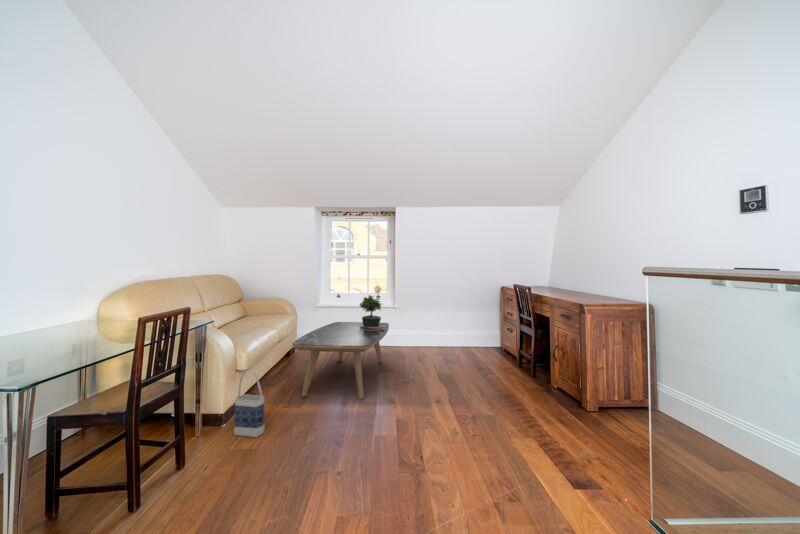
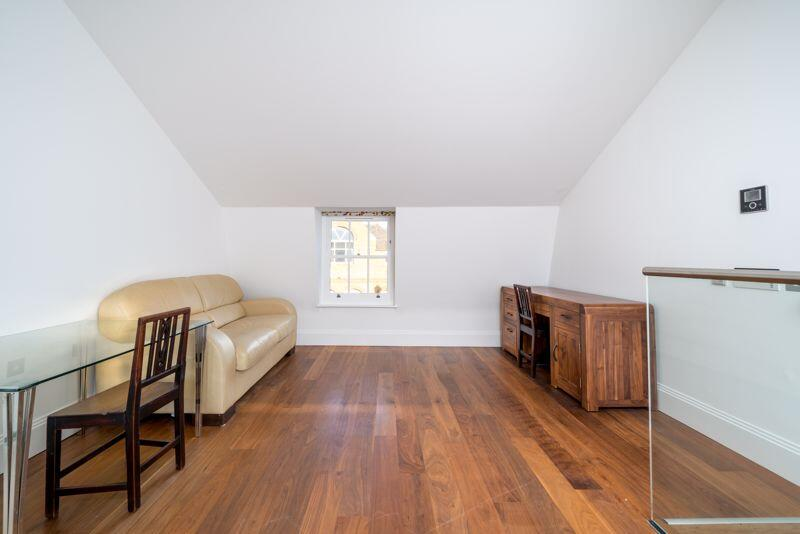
- bag [233,369,266,438]
- coffee table [291,321,390,400]
- potted plant [355,294,385,331]
